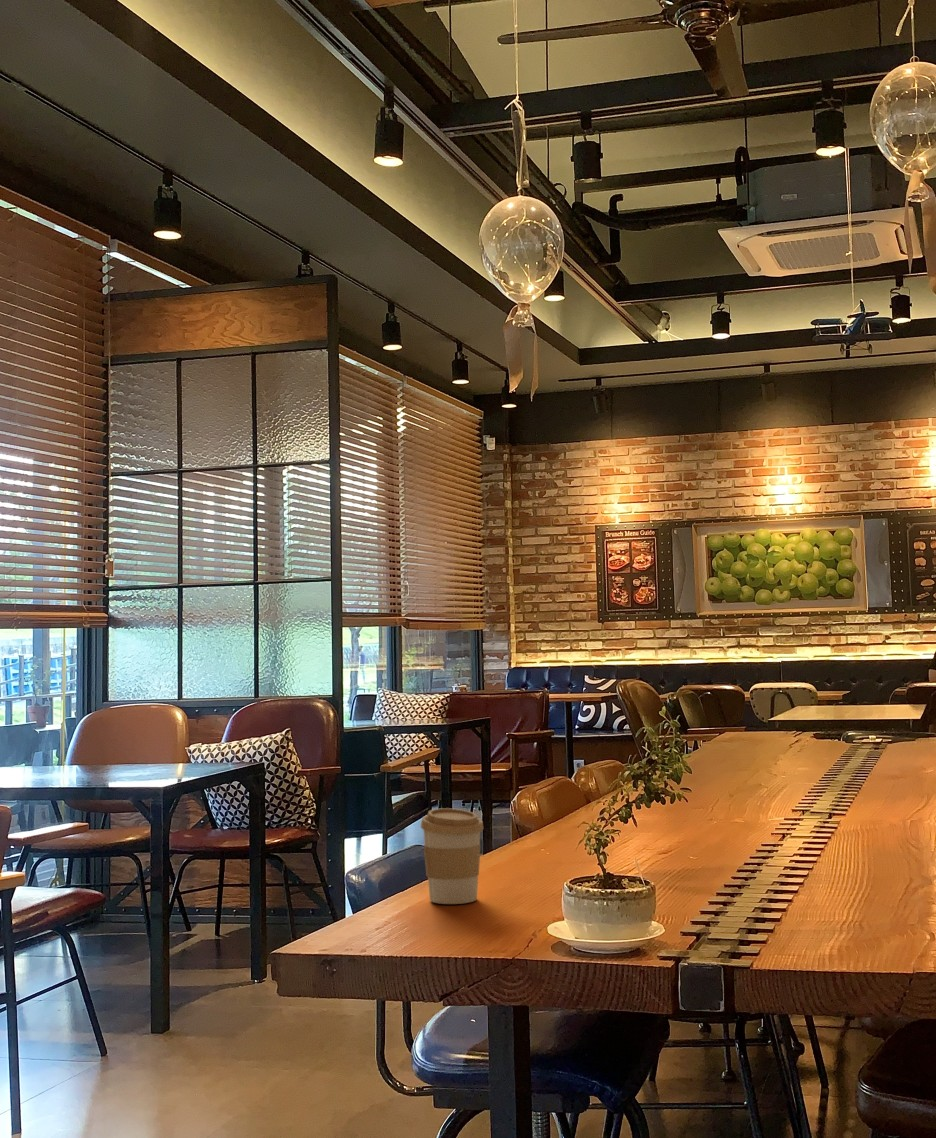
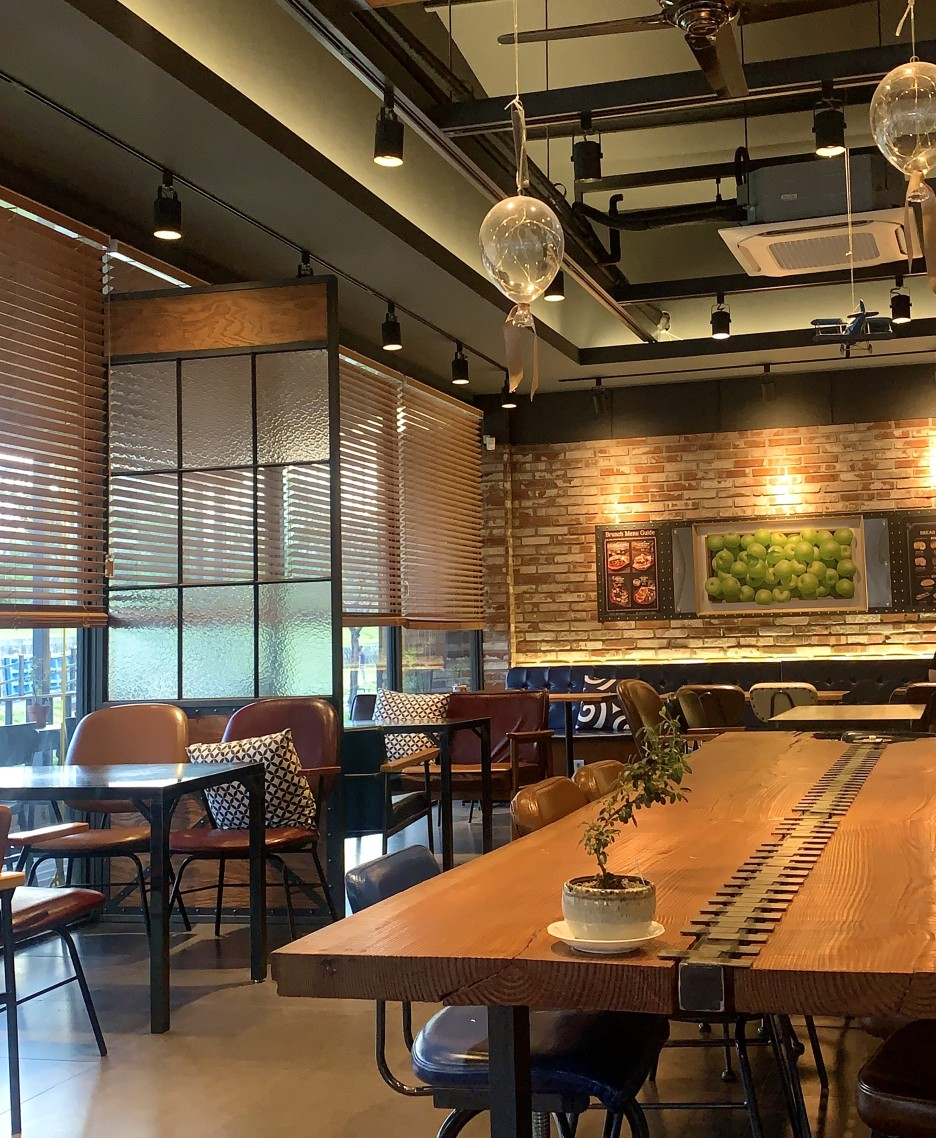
- coffee cup [420,807,484,905]
